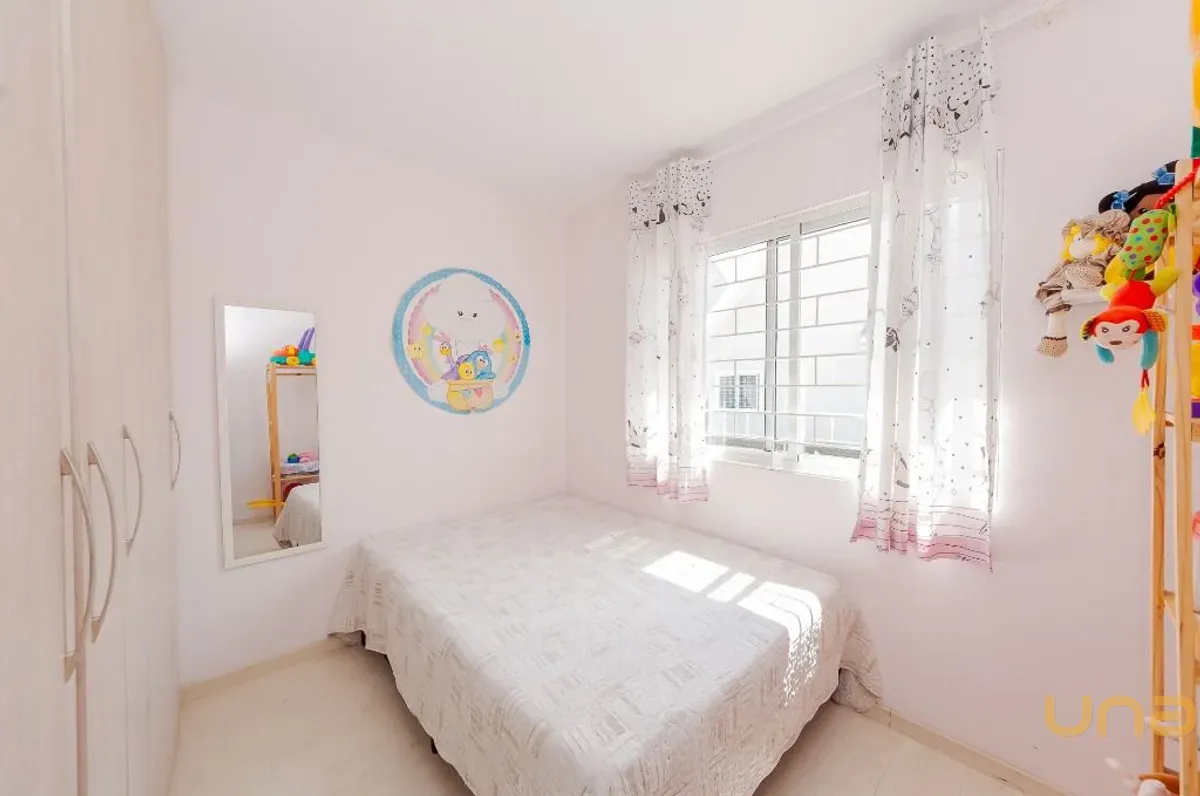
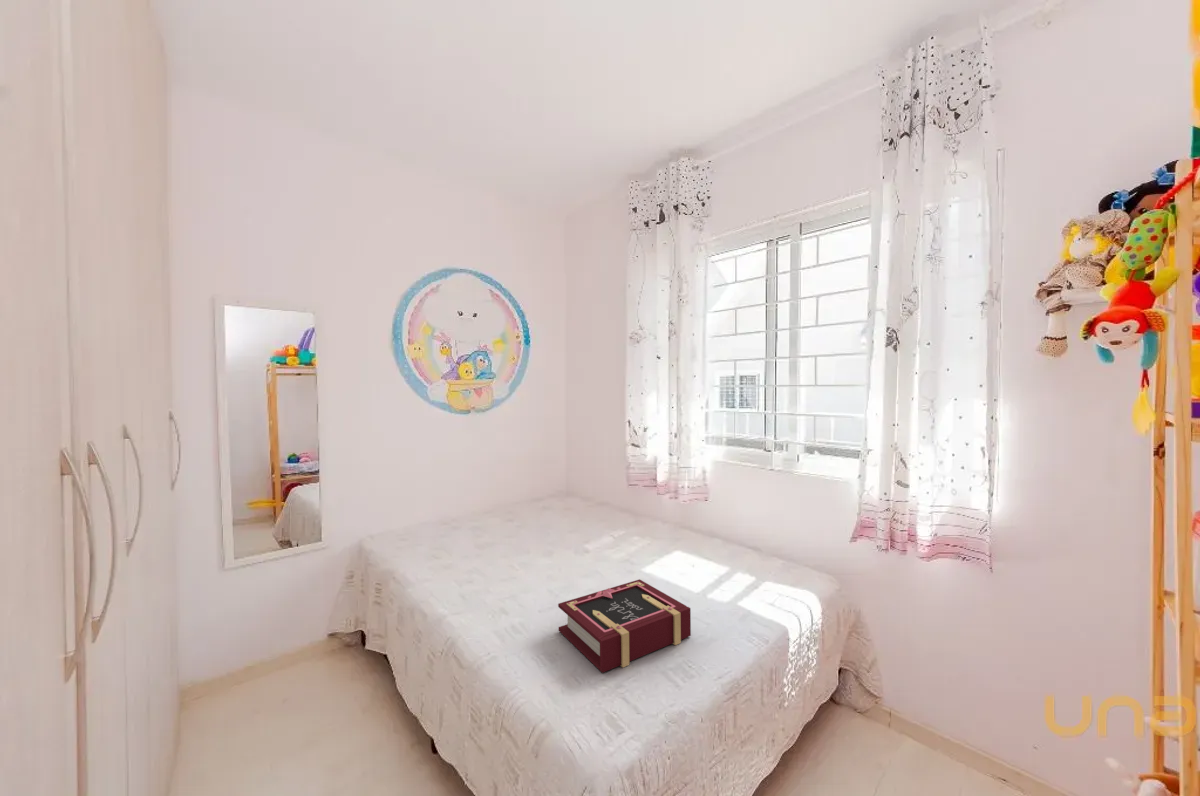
+ book [557,578,692,674]
